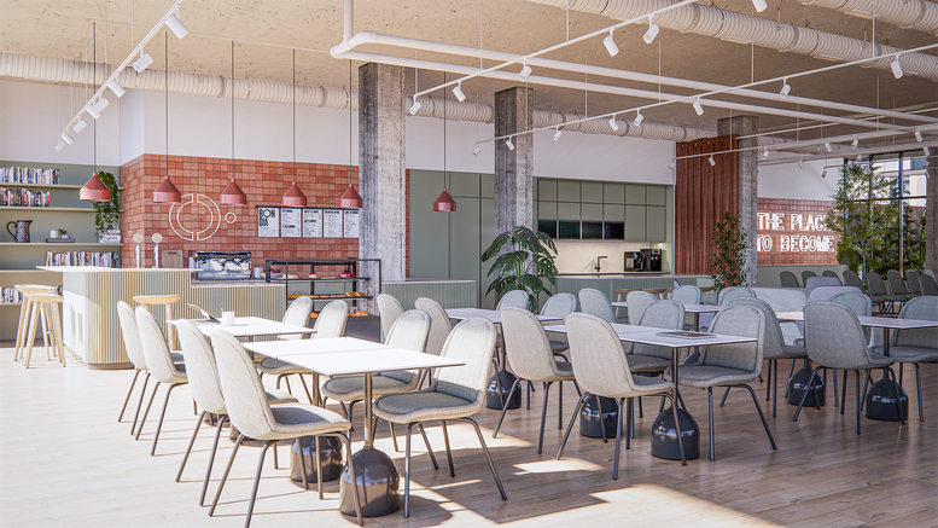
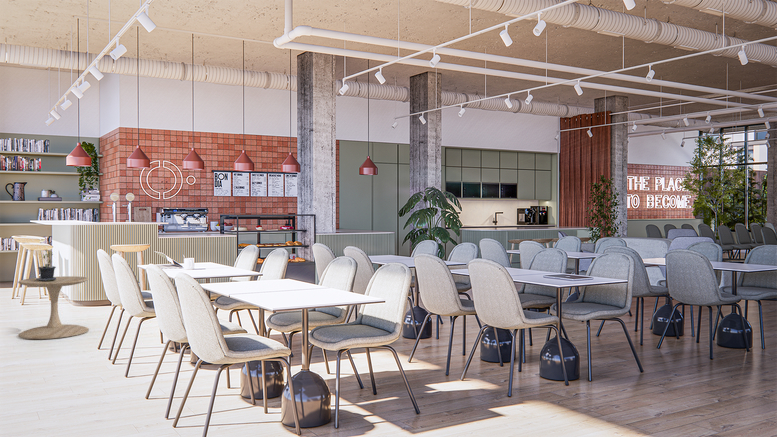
+ side table [17,275,90,340]
+ potted plant [34,249,57,281]
